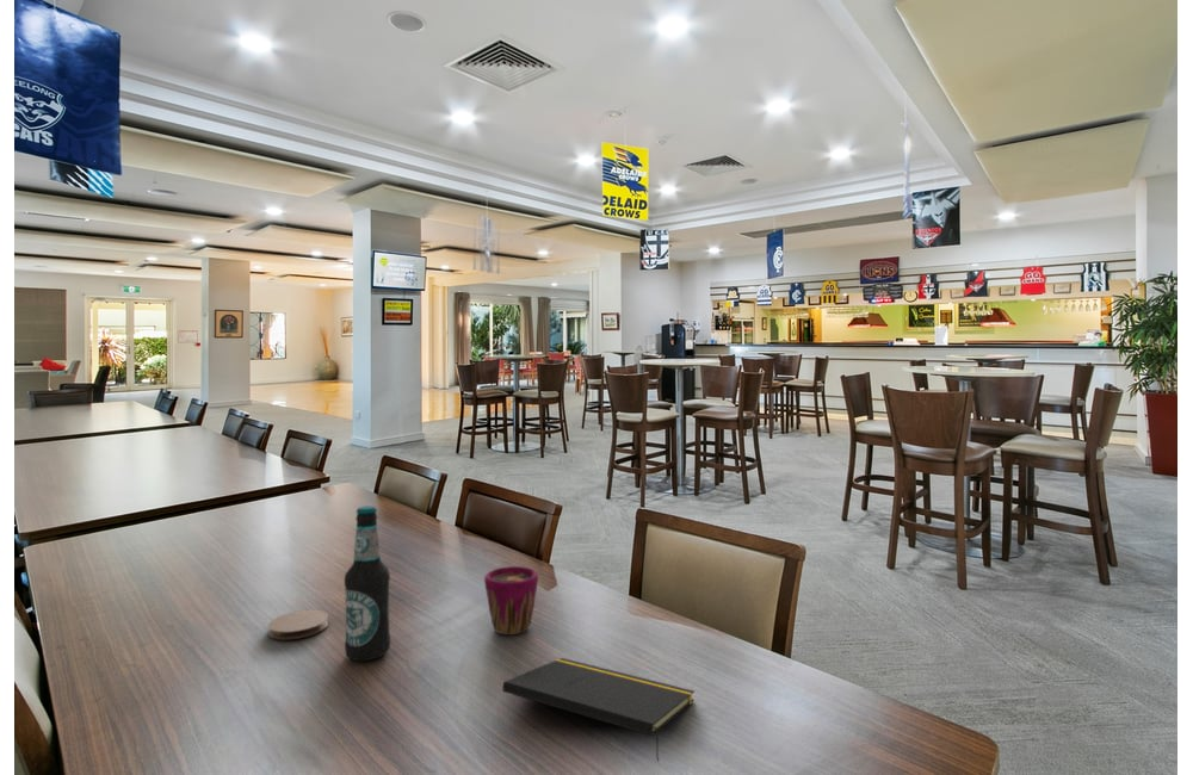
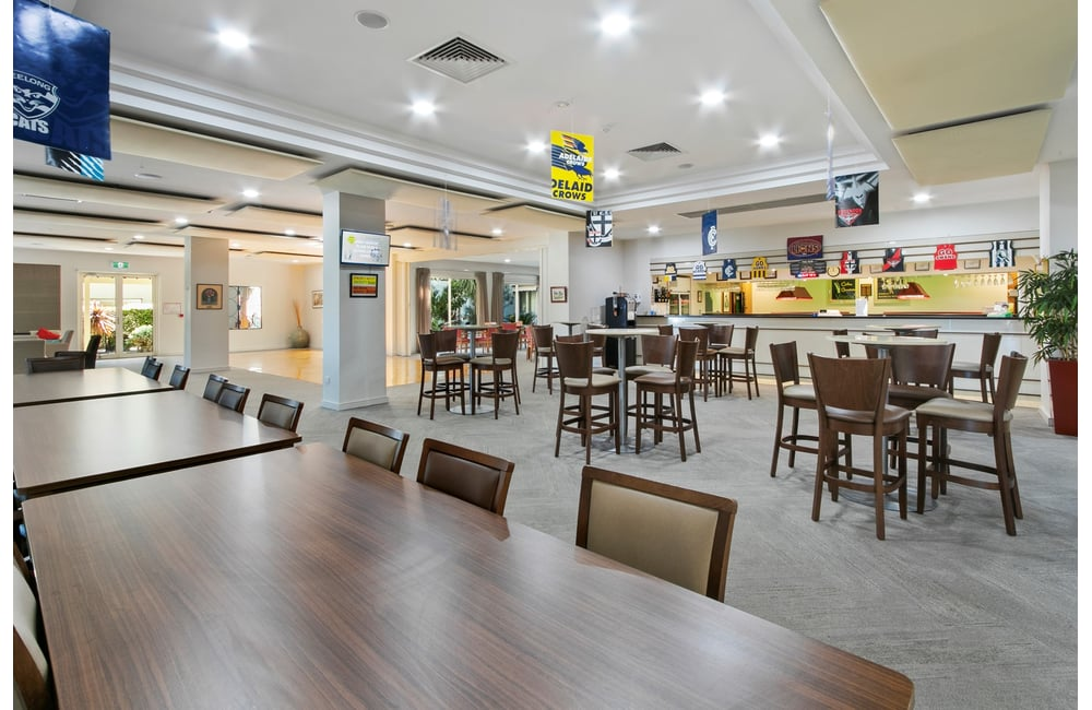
- bottle [344,506,391,662]
- notepad [502,657,696,763]
- coaster [267,609,329,640]
- cup [483,565,539,636]
